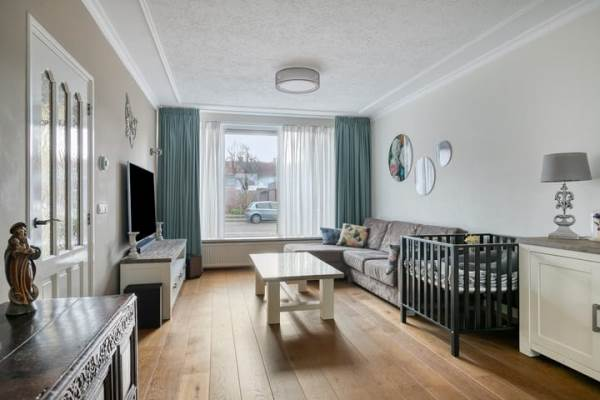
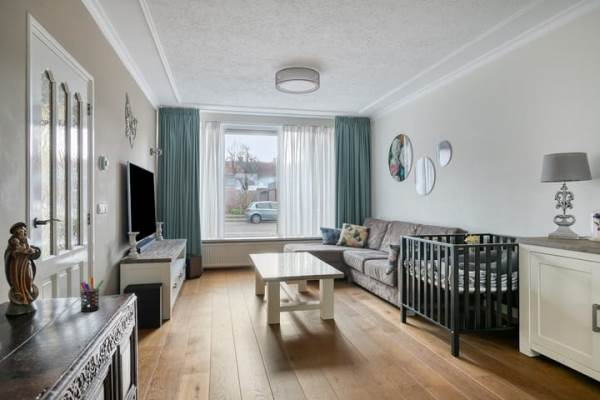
+ pen holder [79,276,105,313]
